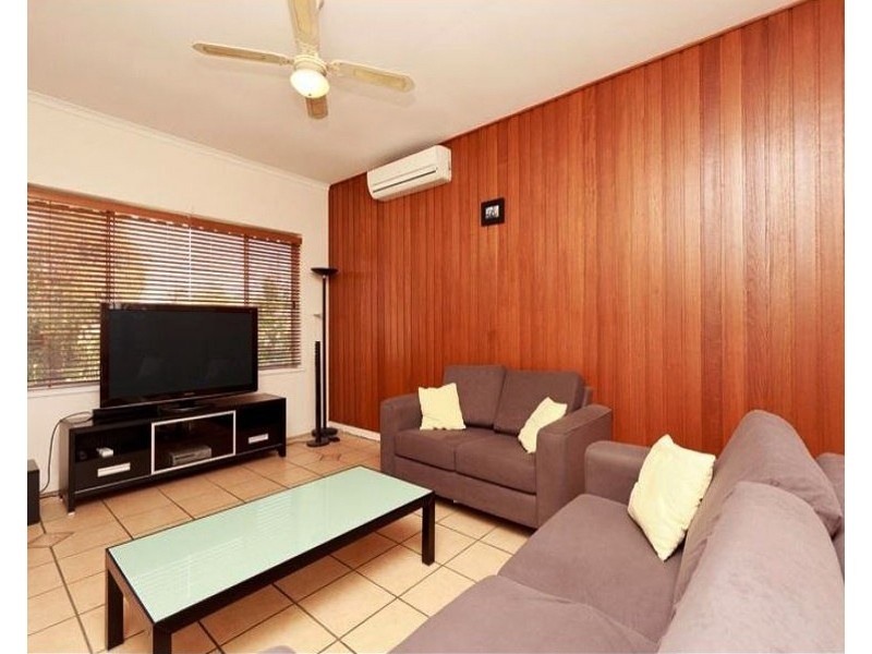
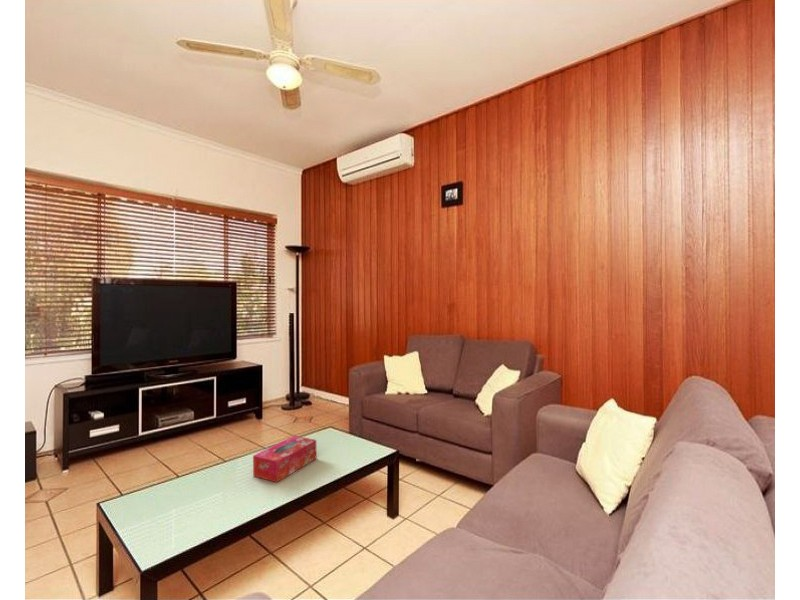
+ tissue box [252,435,317,484]
